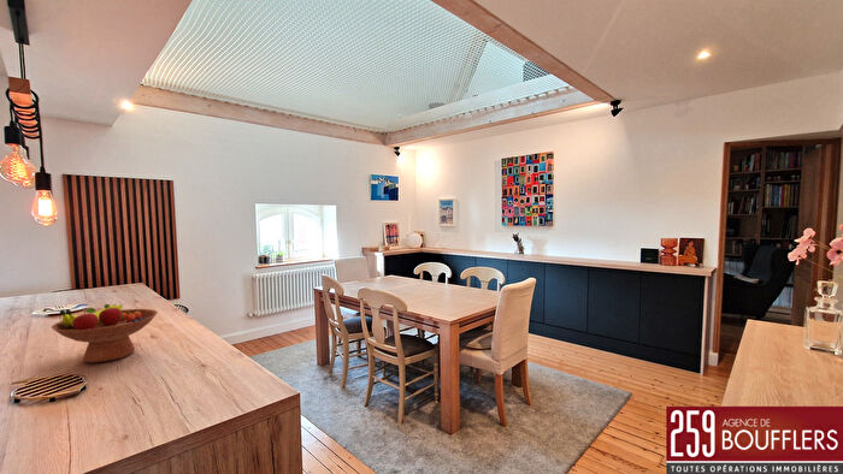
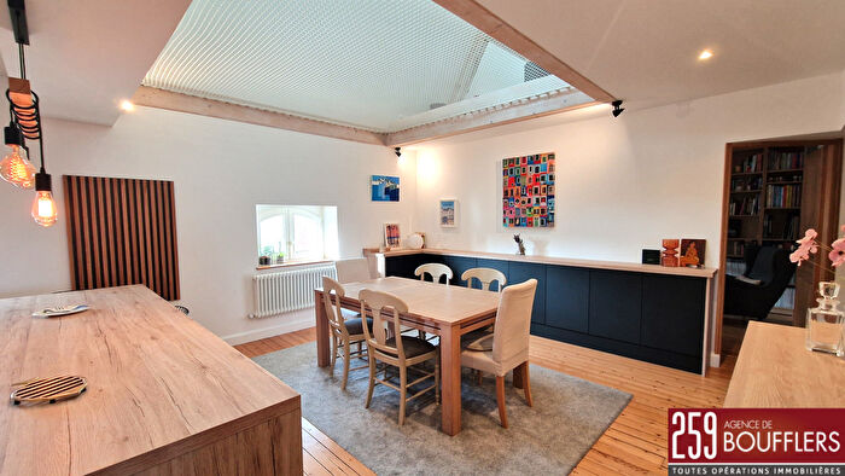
- fruit bowl [51,303,159,363]
